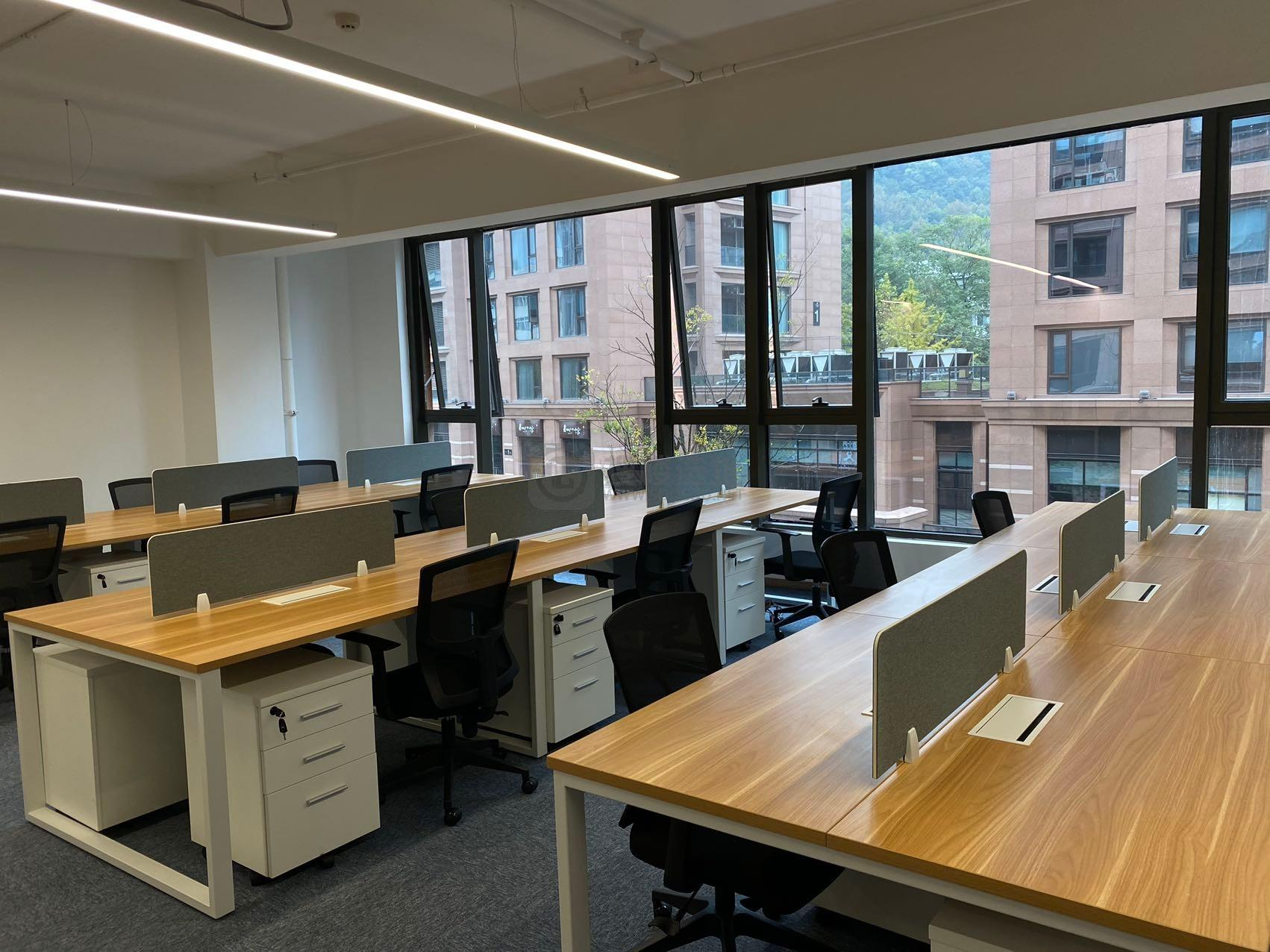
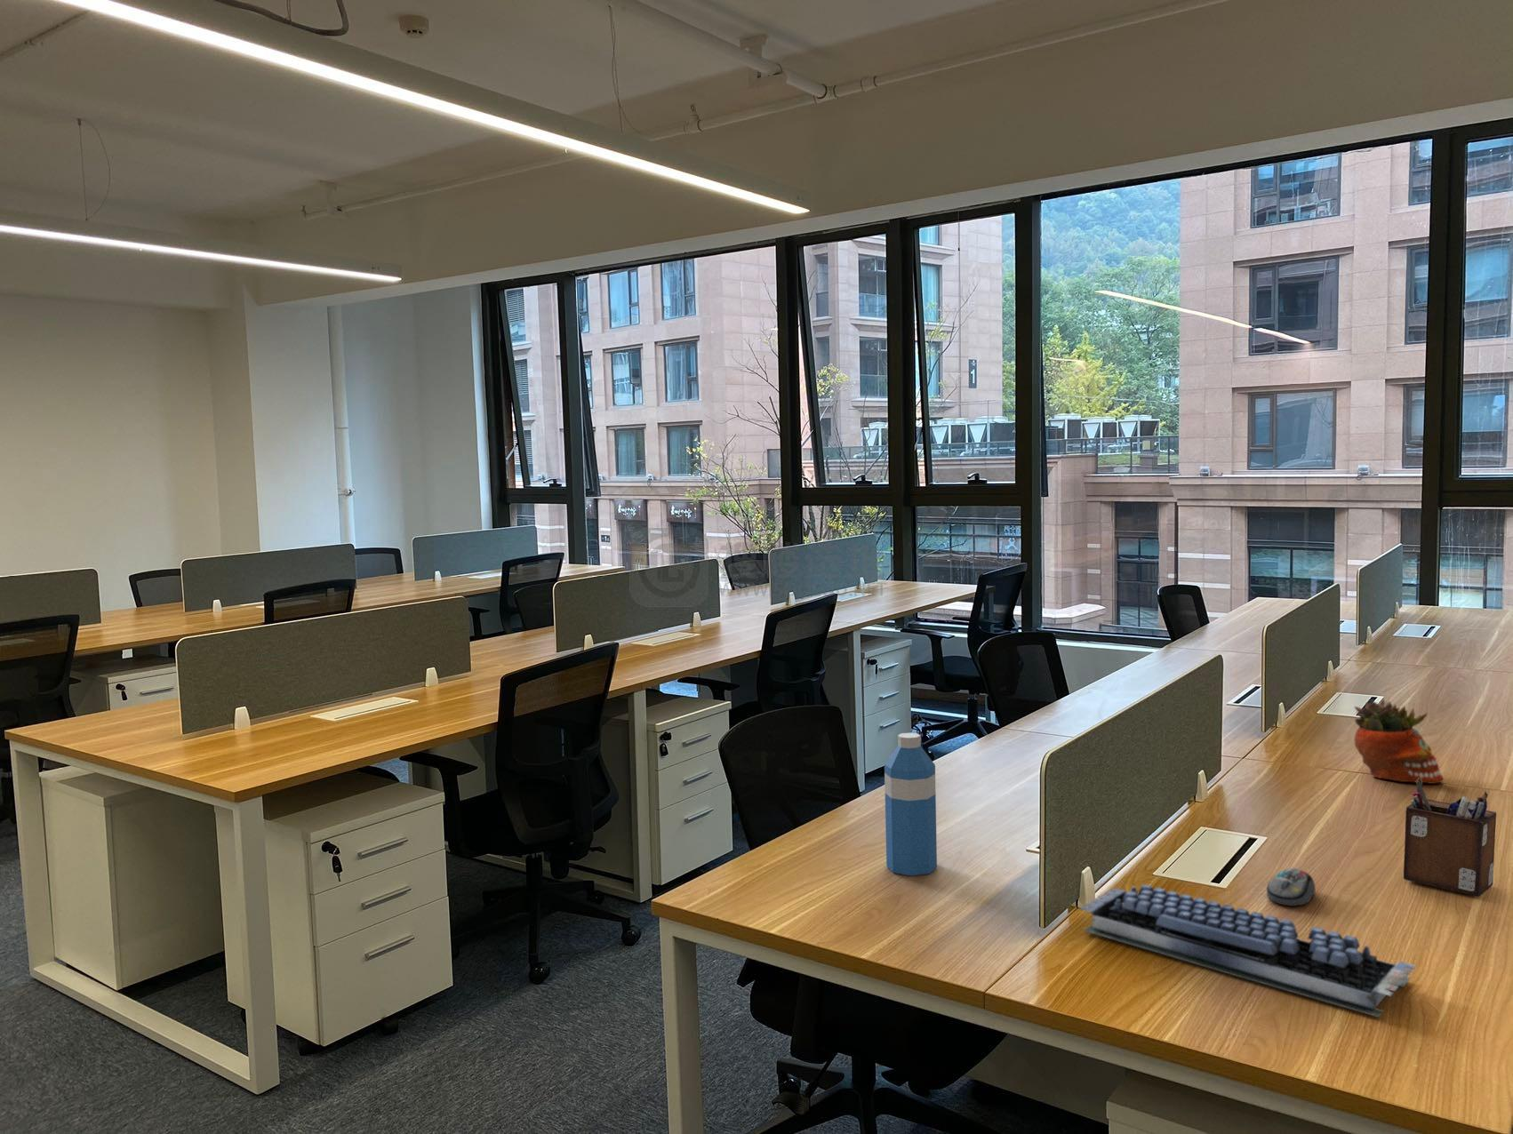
+ desk organizer [1402,779,1498,898]
+ succulent planter [1353,698,1444,785]
+ water bottle [884,733,938,877]
+ computer keyboard [1077,884,1417,1017]
+ computer mouse [1266,867,1316,906]
